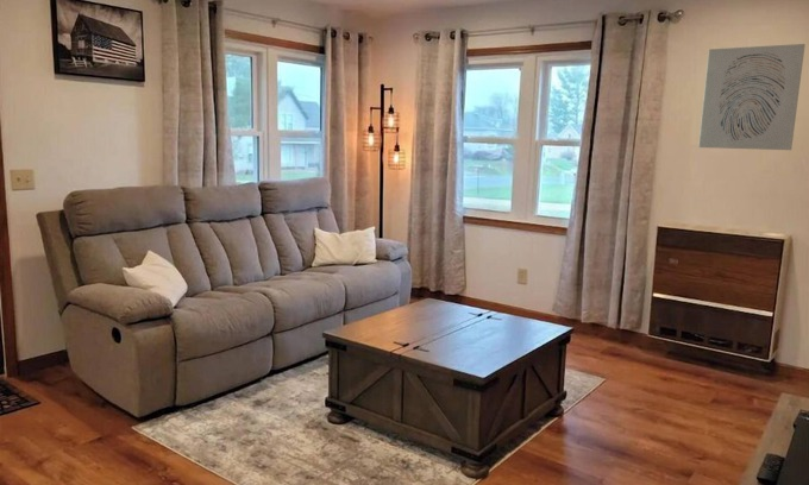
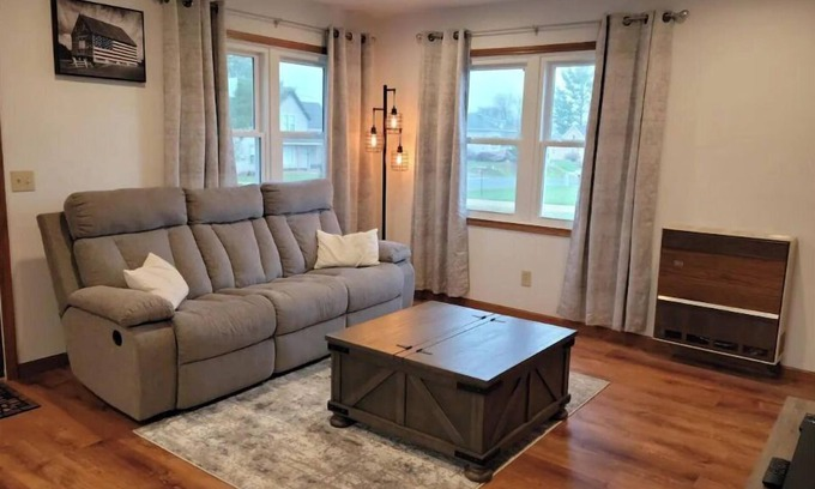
- wall art [697,43,807,151]
